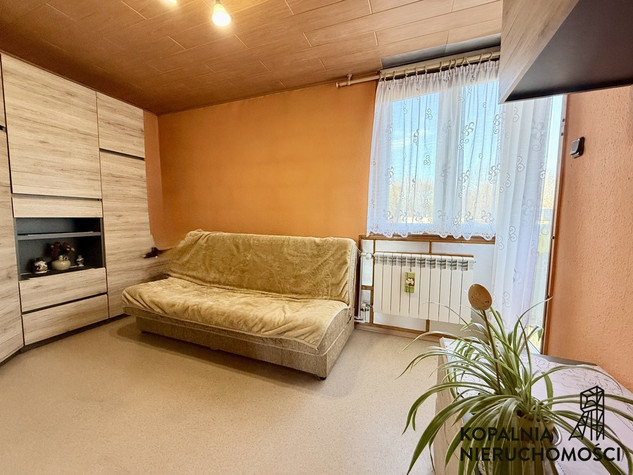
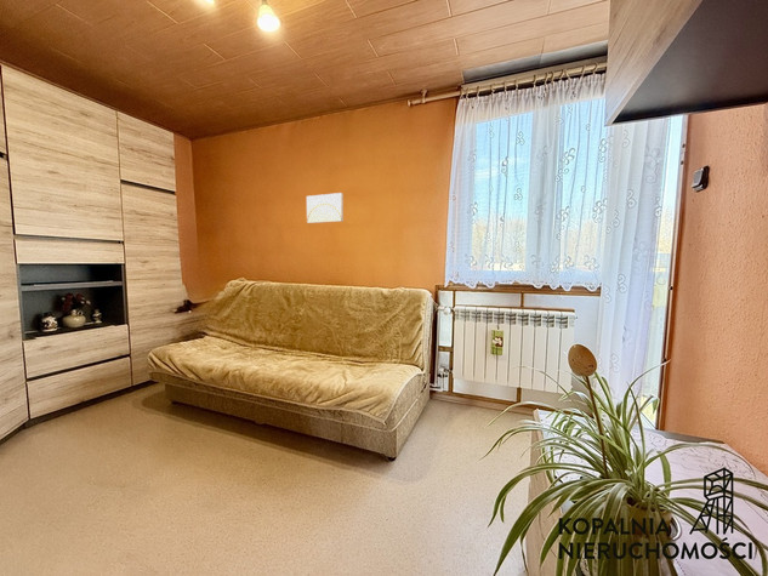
+ wall art [306,192,345,224]
